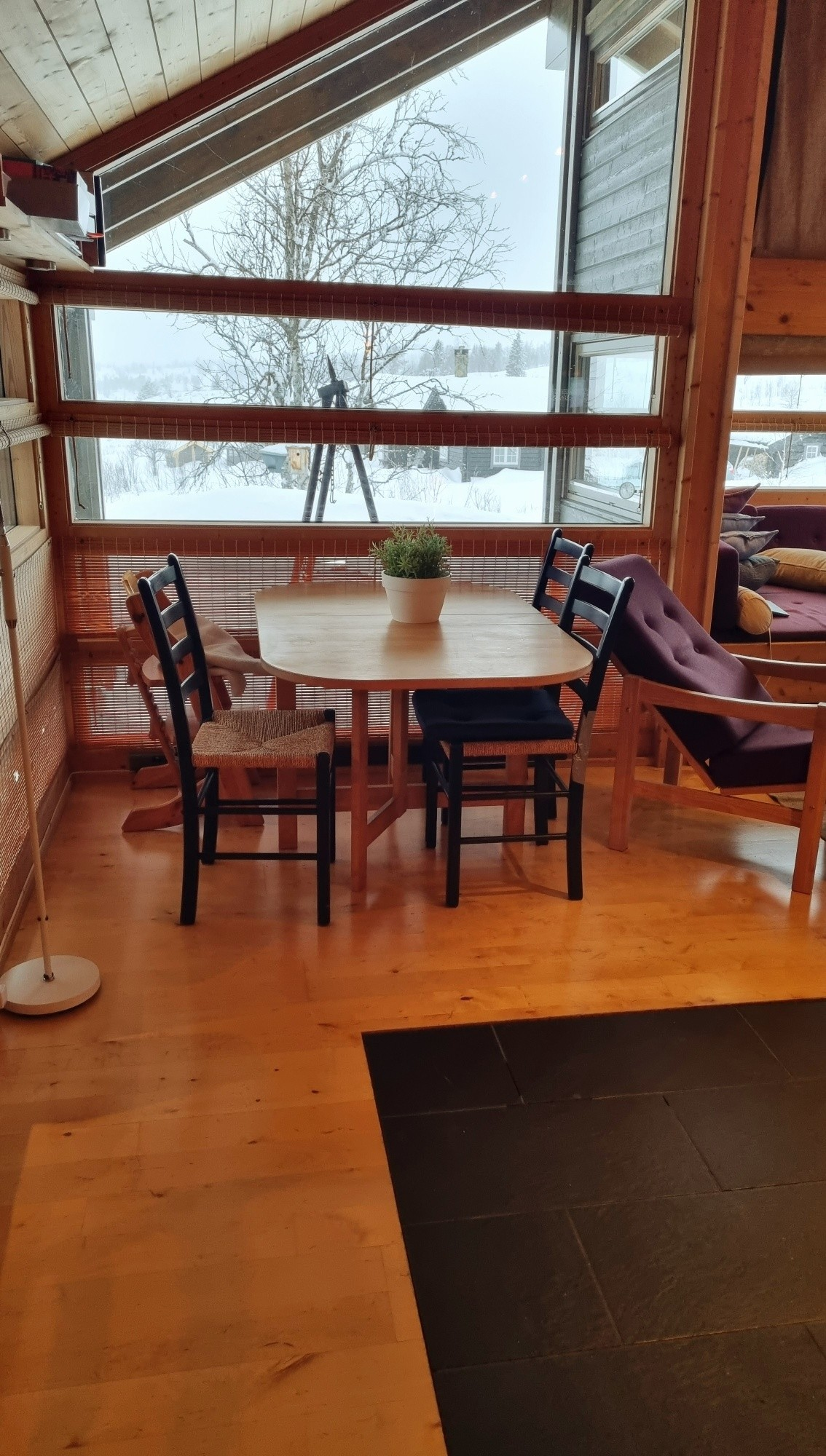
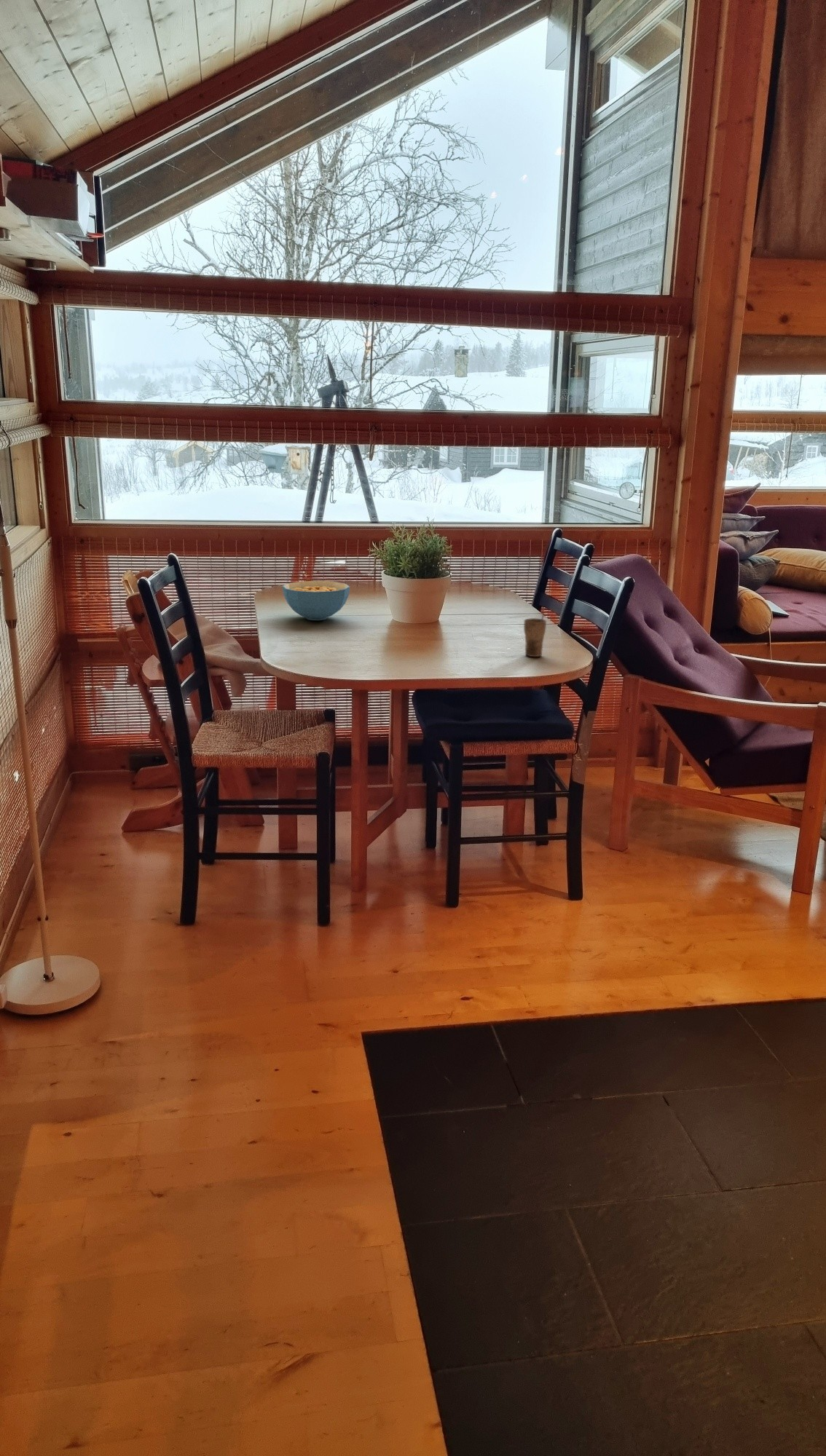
+ cereal bowl [282,580,350,621]
+ cup [523,612,547,657]
